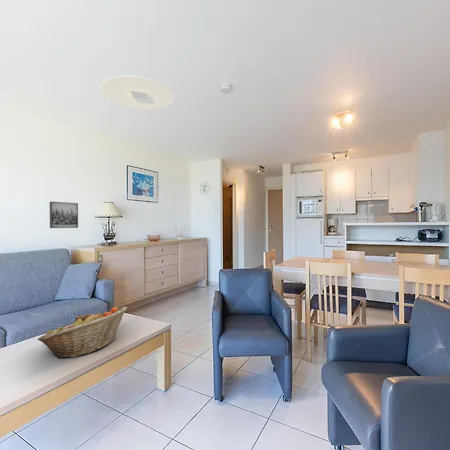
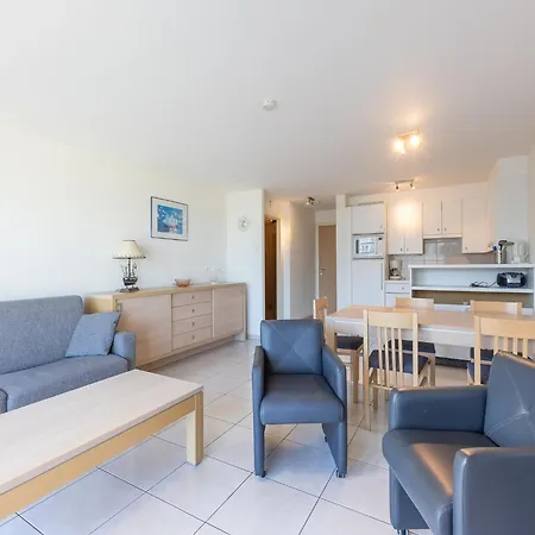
- ceiling light [100,75,174,111]
- wall art [49,201,79,229]
- fruit basket [37,305,128,359]
